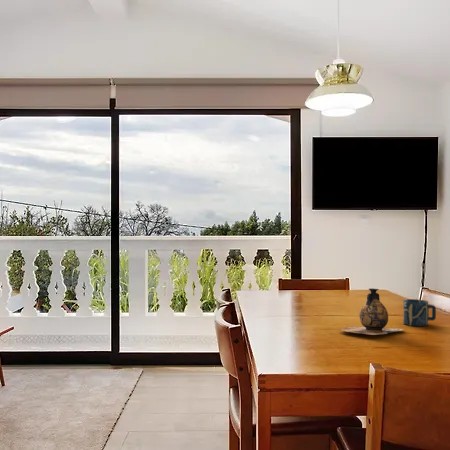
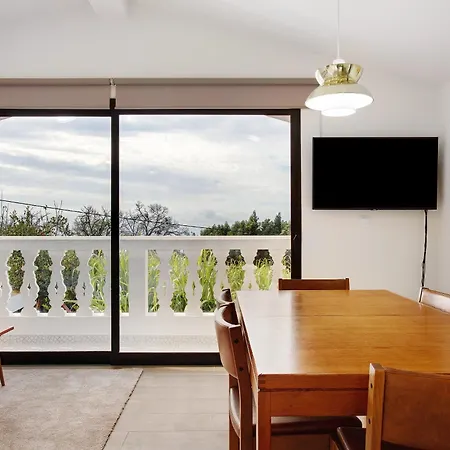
- cup [402,298,437,327]
- vase [338,287,405,336]
